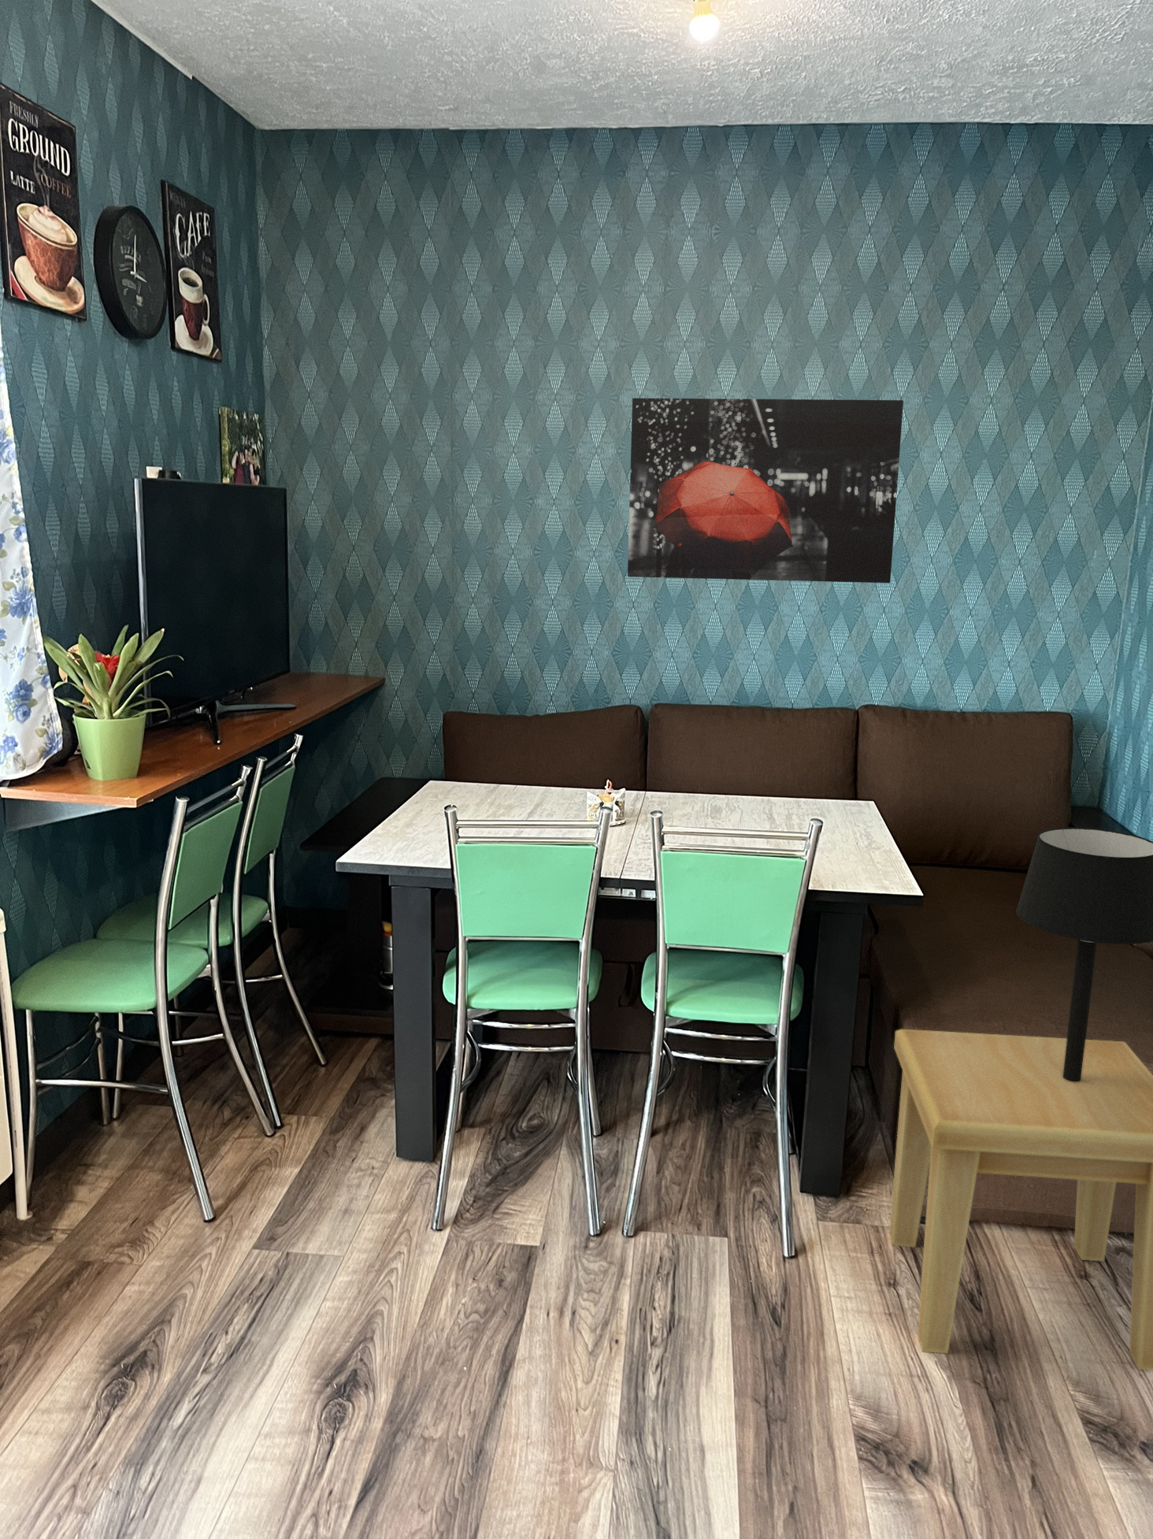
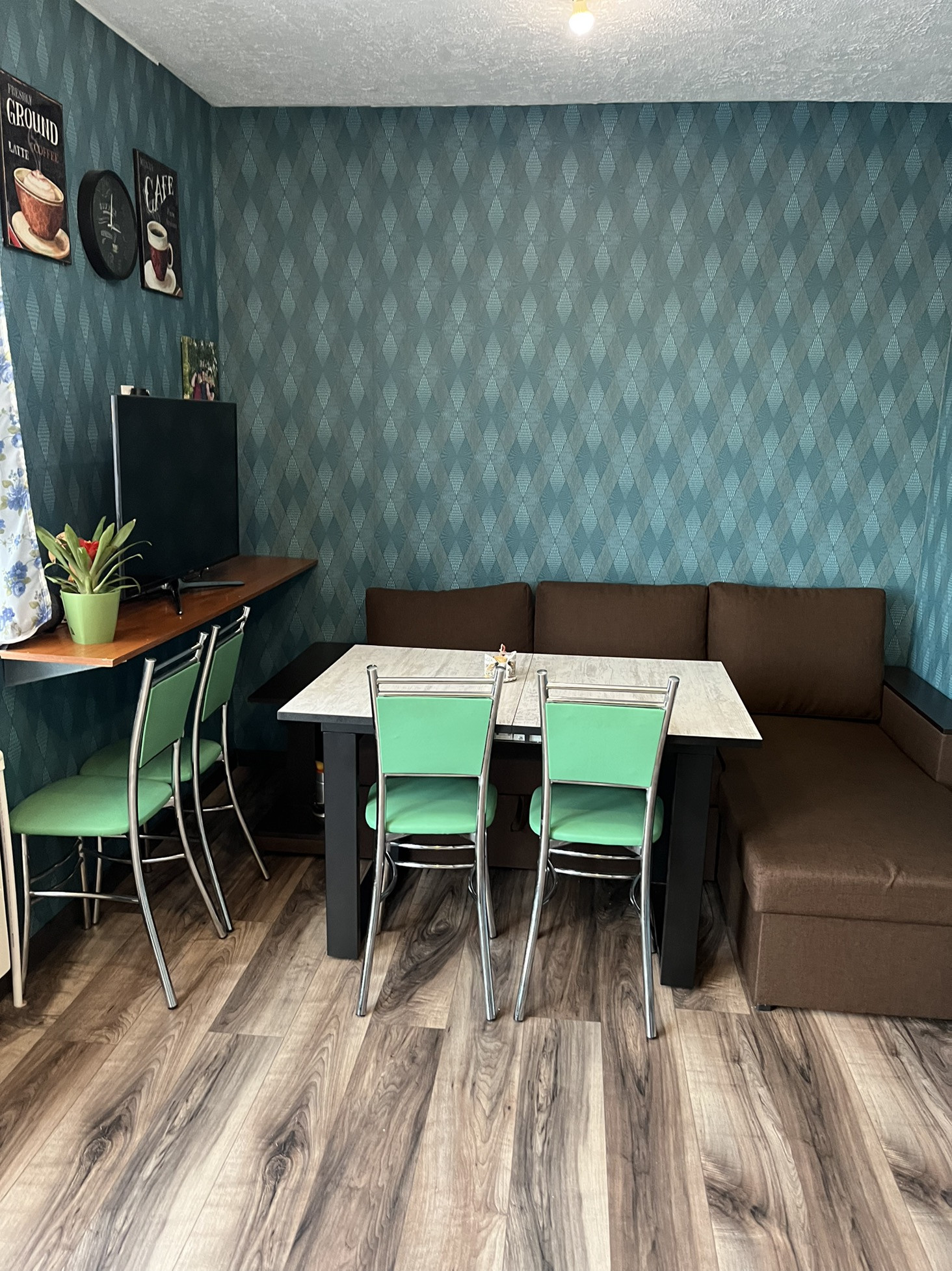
- side table [889,1029,1153,1371]
- wall art [627,397,905,584]
- table lamp [1015,826,1153,1083]
